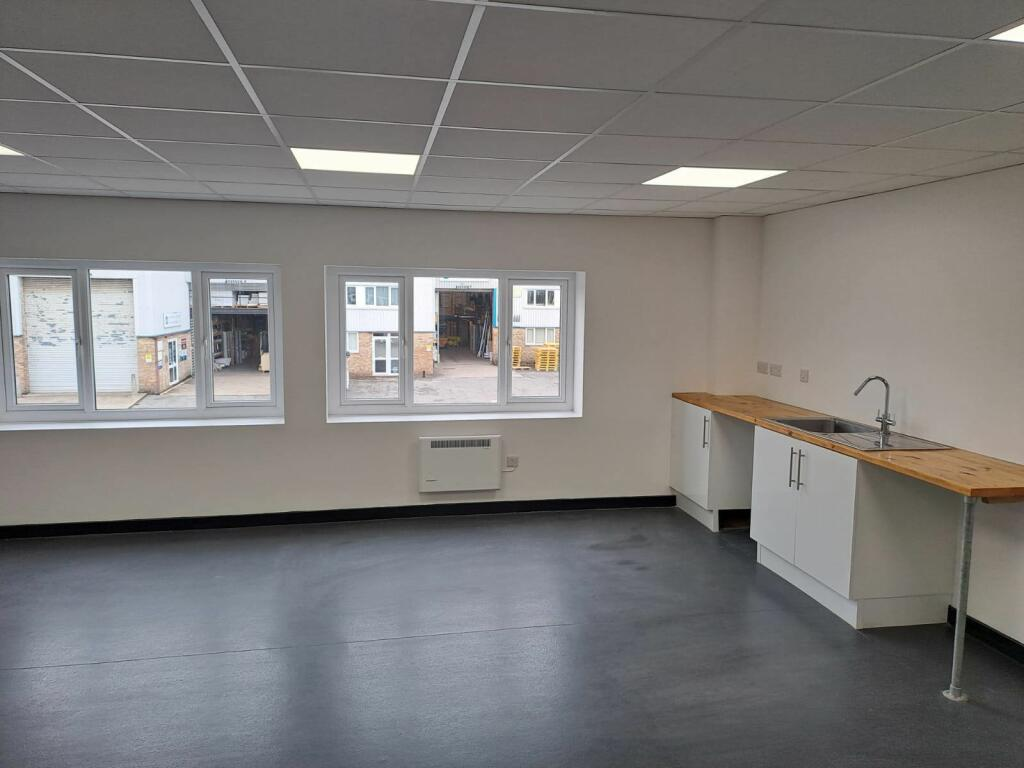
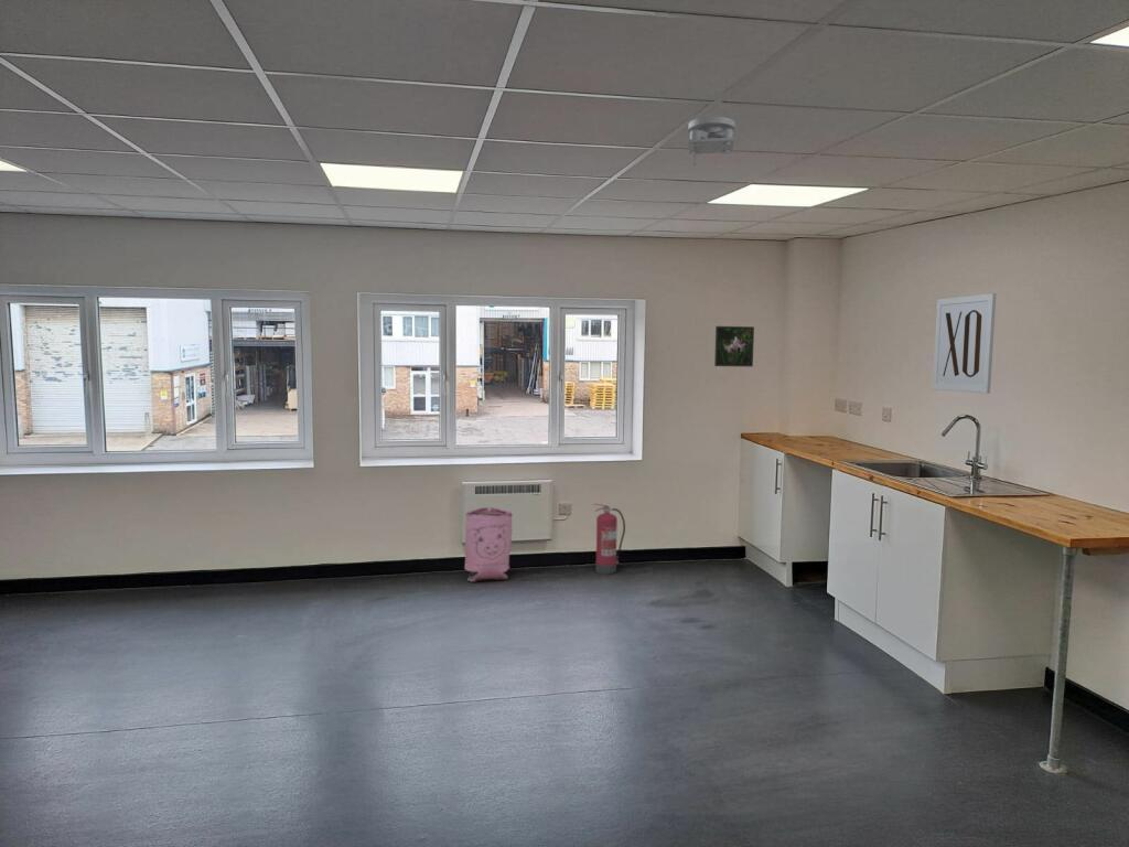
+ fire extinguisher [593,503,626,575]
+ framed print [713,325,755,367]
+ wall art [932,292,997,394]
+ smoke detector [687,116,736,167]
+ bag [463,506,514,583]
